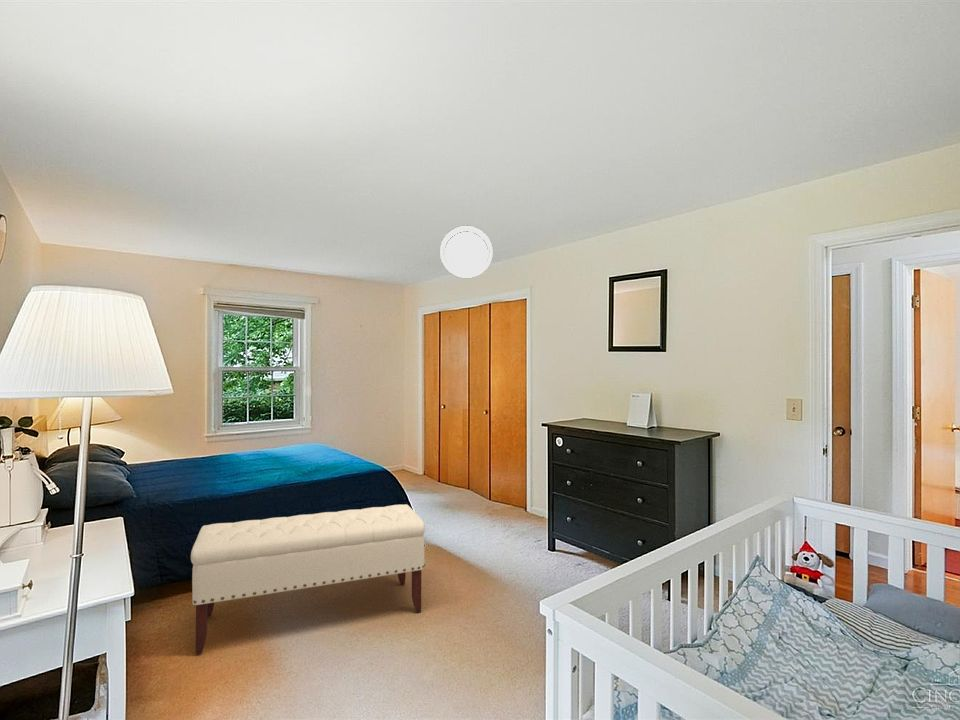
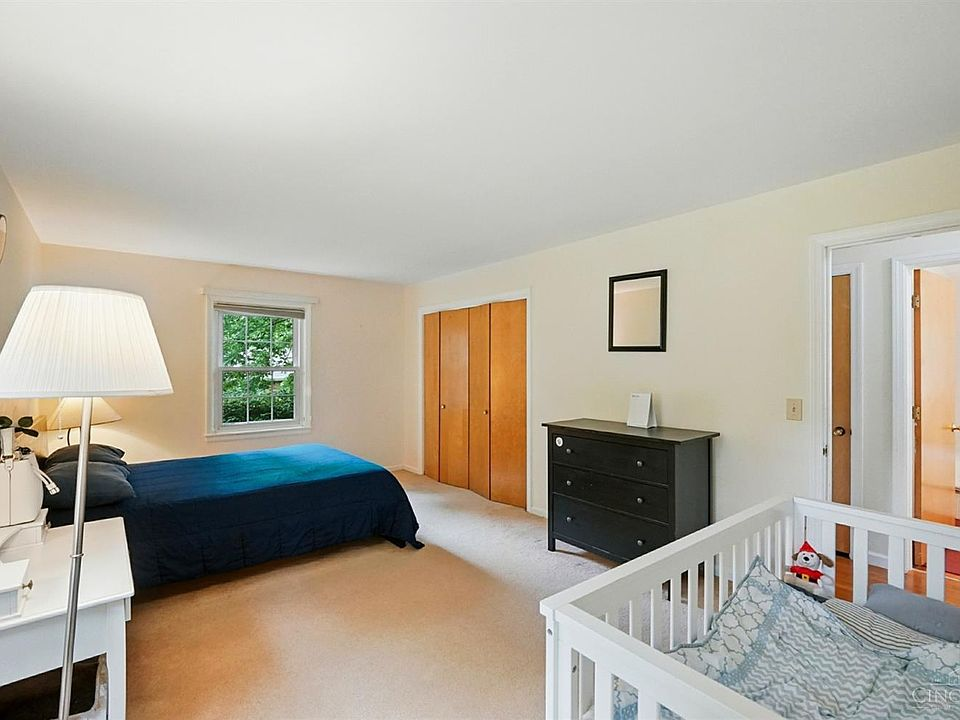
- bench [190,503,426,655]
- ceiling light [439,225,494,279]
